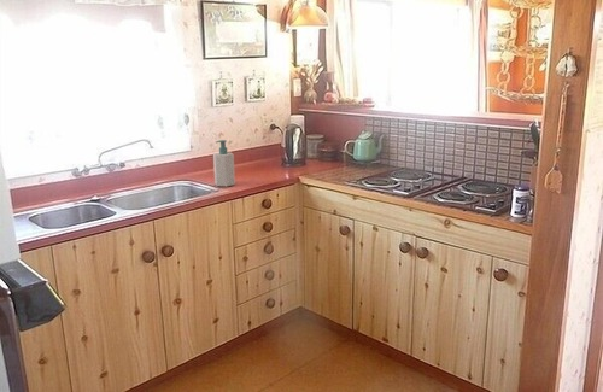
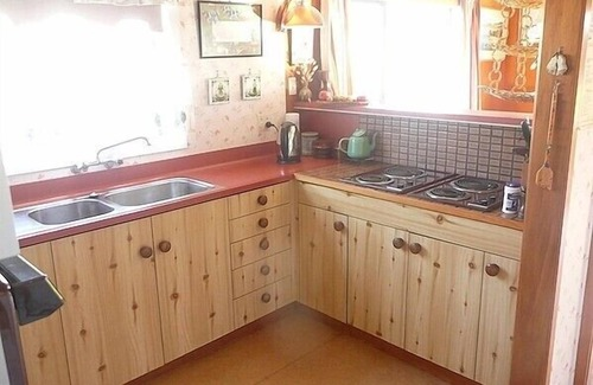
- soap bottle [212,139,236,188]
